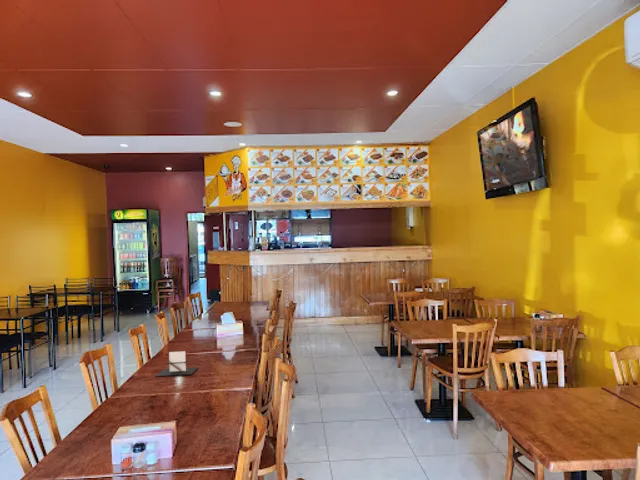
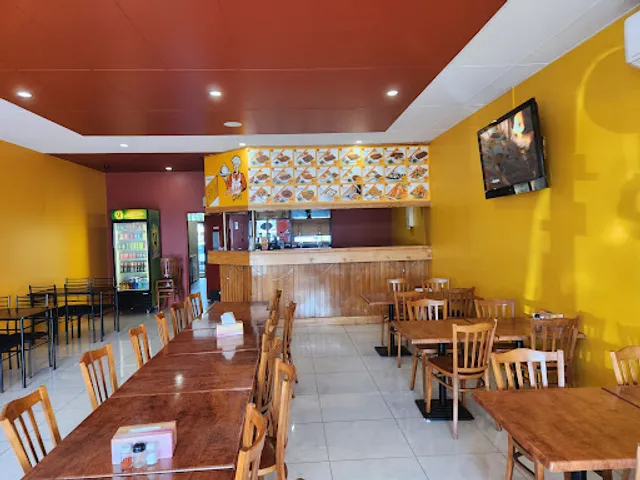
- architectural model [155,350,199,377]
